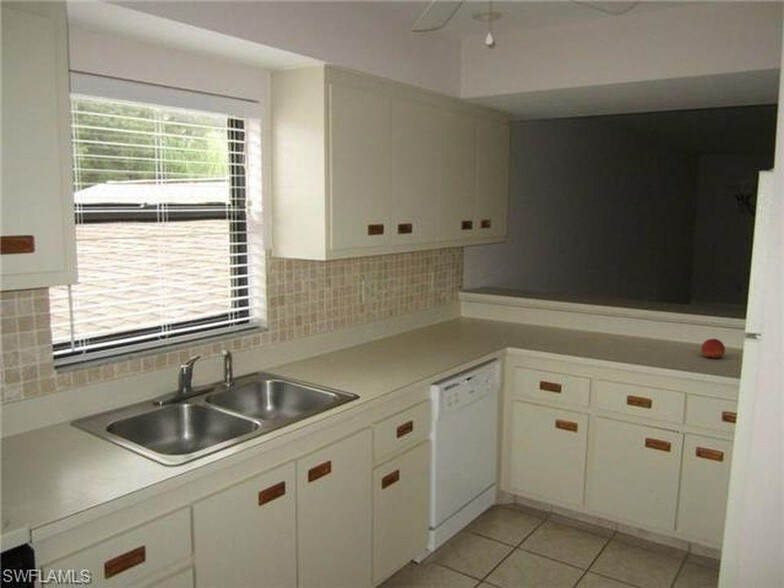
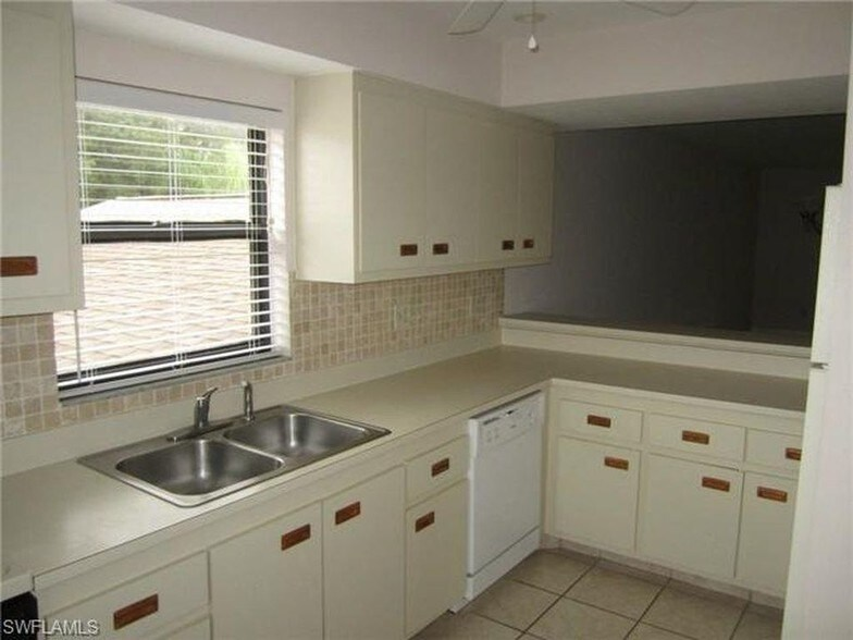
- fruit [700,338,726,360]
